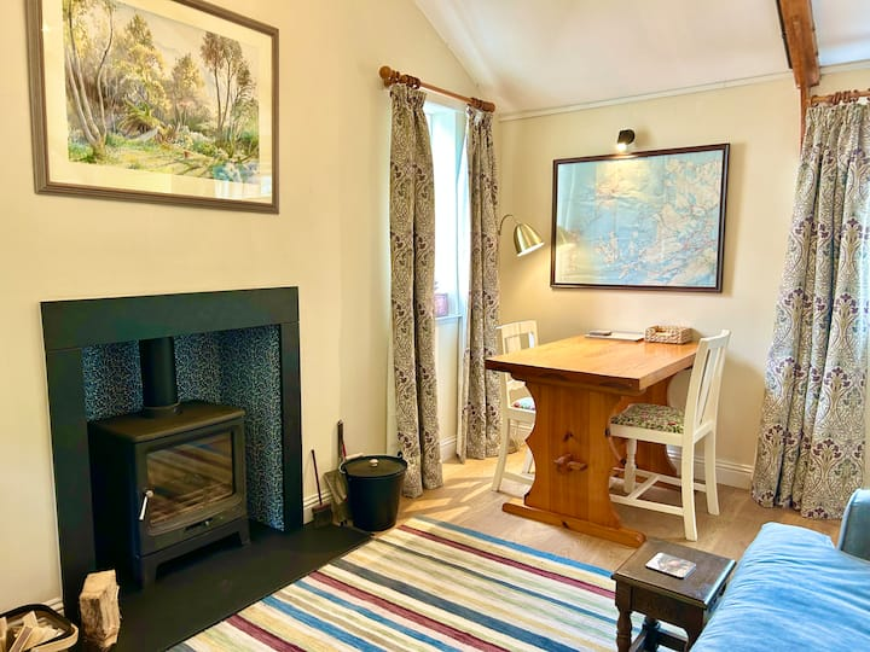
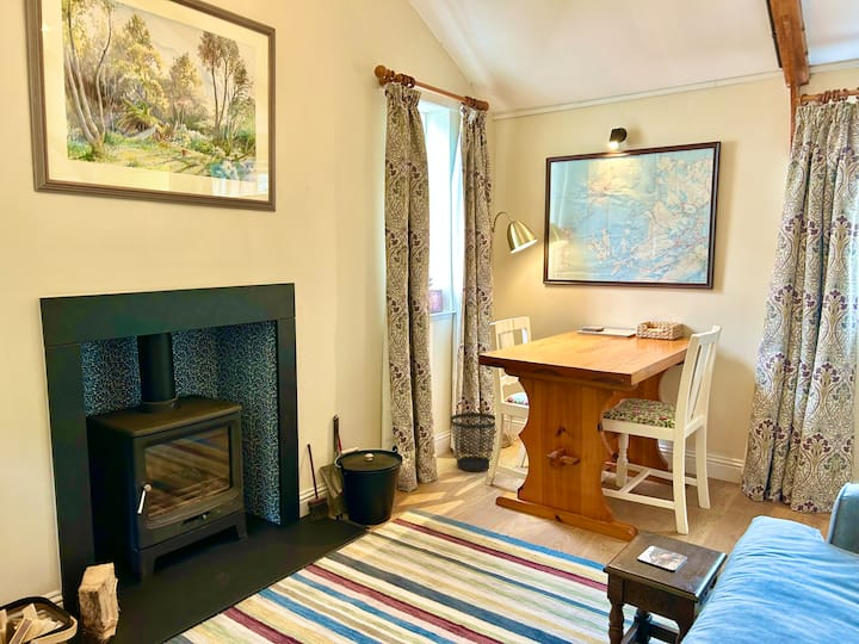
+ wastebasket [450,411,496,472]
